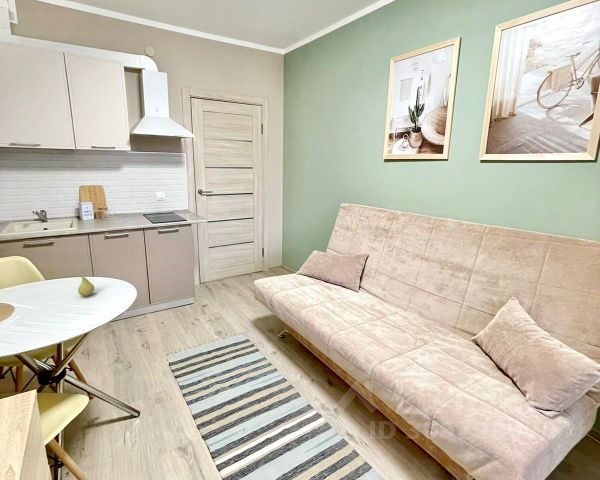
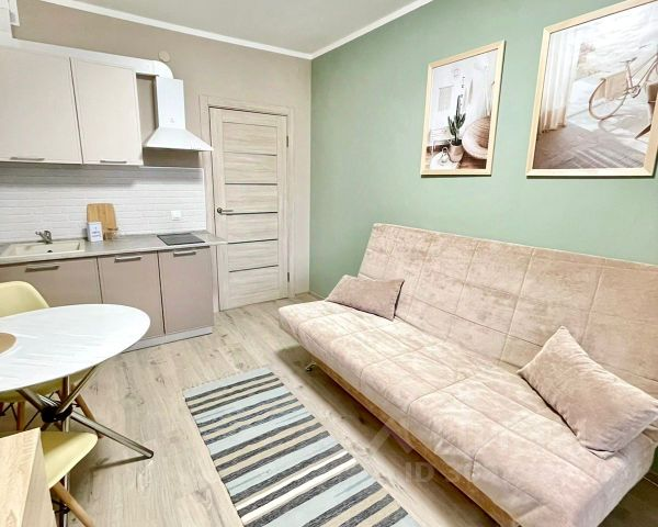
- fruit [77,275,95,297]
